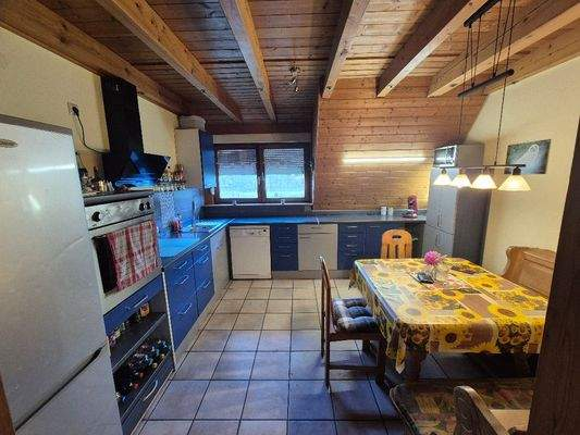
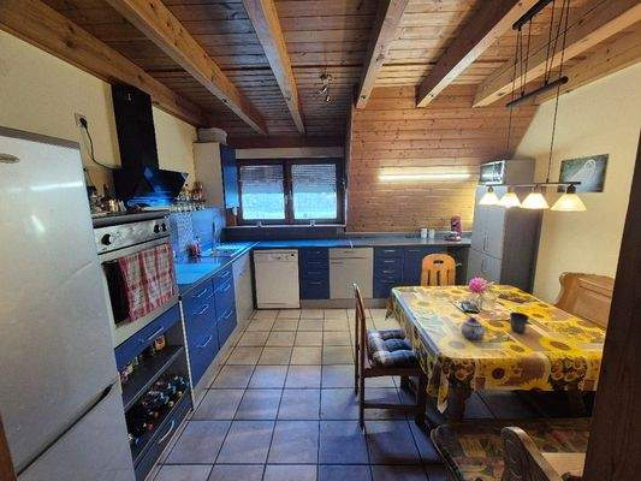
+ mug [509,311,530,334]
+ teapot [461,316,486,342]
